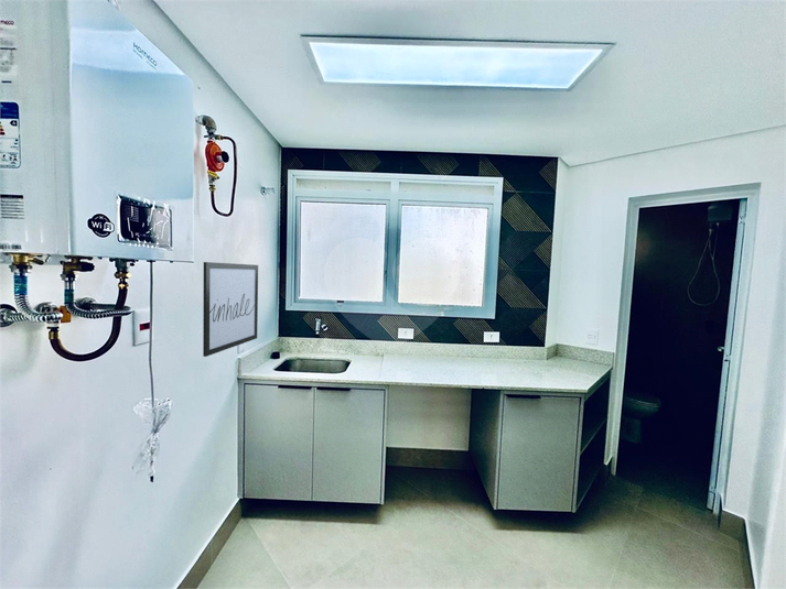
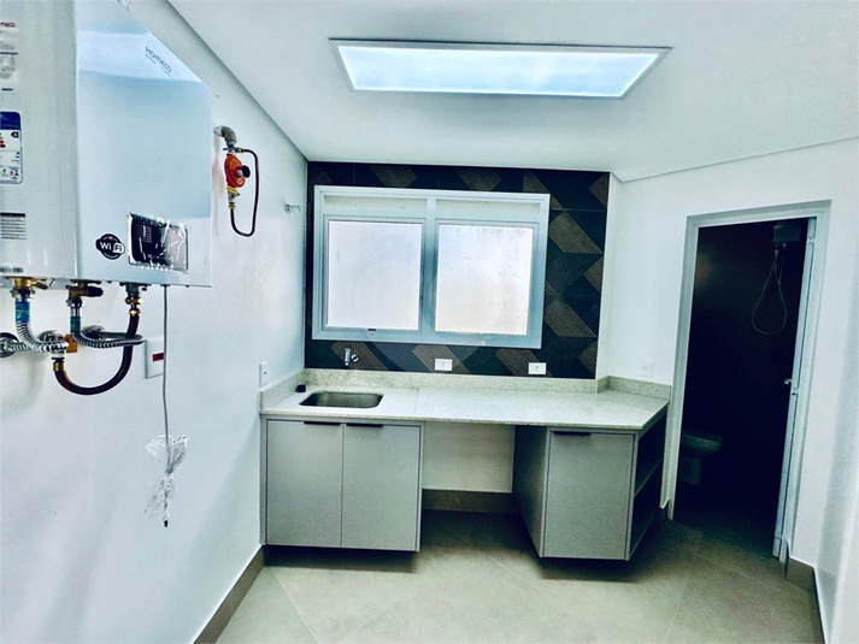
- wall art [202,261,259,358]
